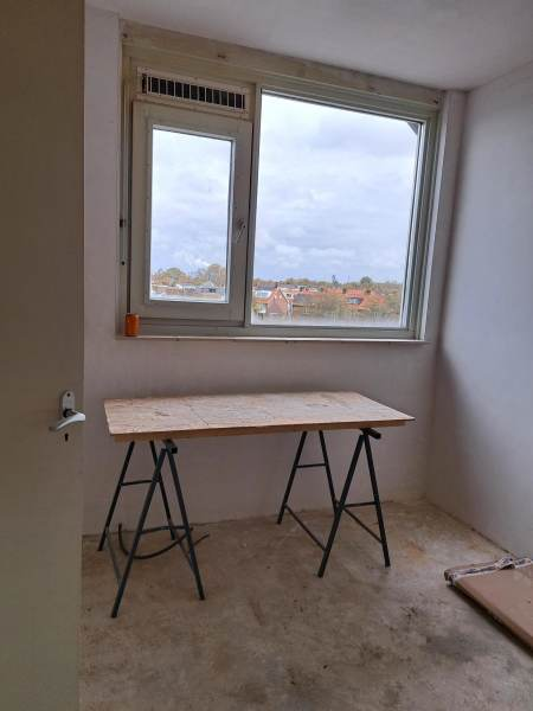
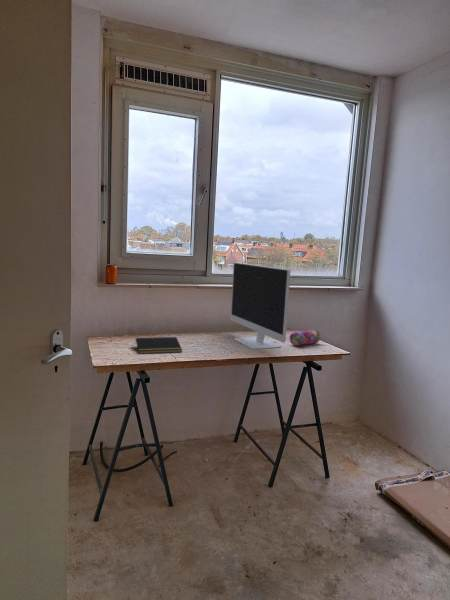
+ computer monitor [230,261,292,350]
+ pencil case [289,328,321,347]
+ notepad [133,336,183,355]
